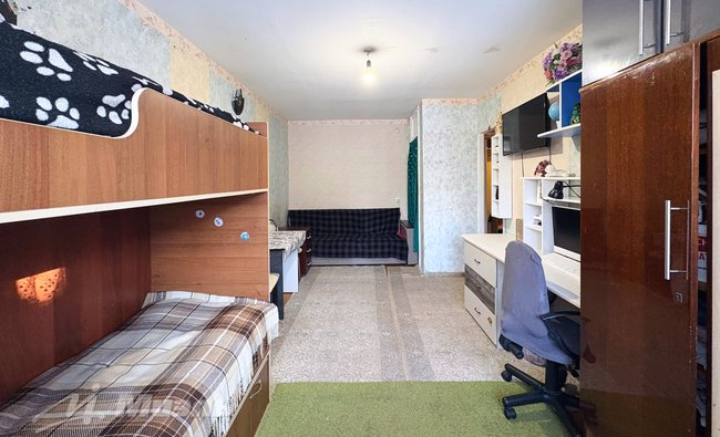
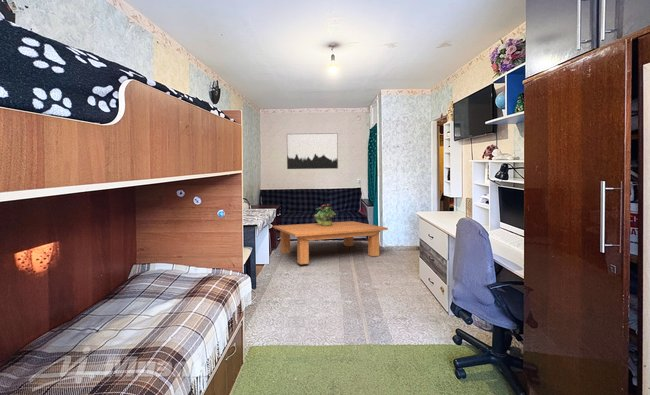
+ coffee table [272,220,389,265]
+ potted plant [313,203,337,226]
+ wall art [286,132,339,170]
